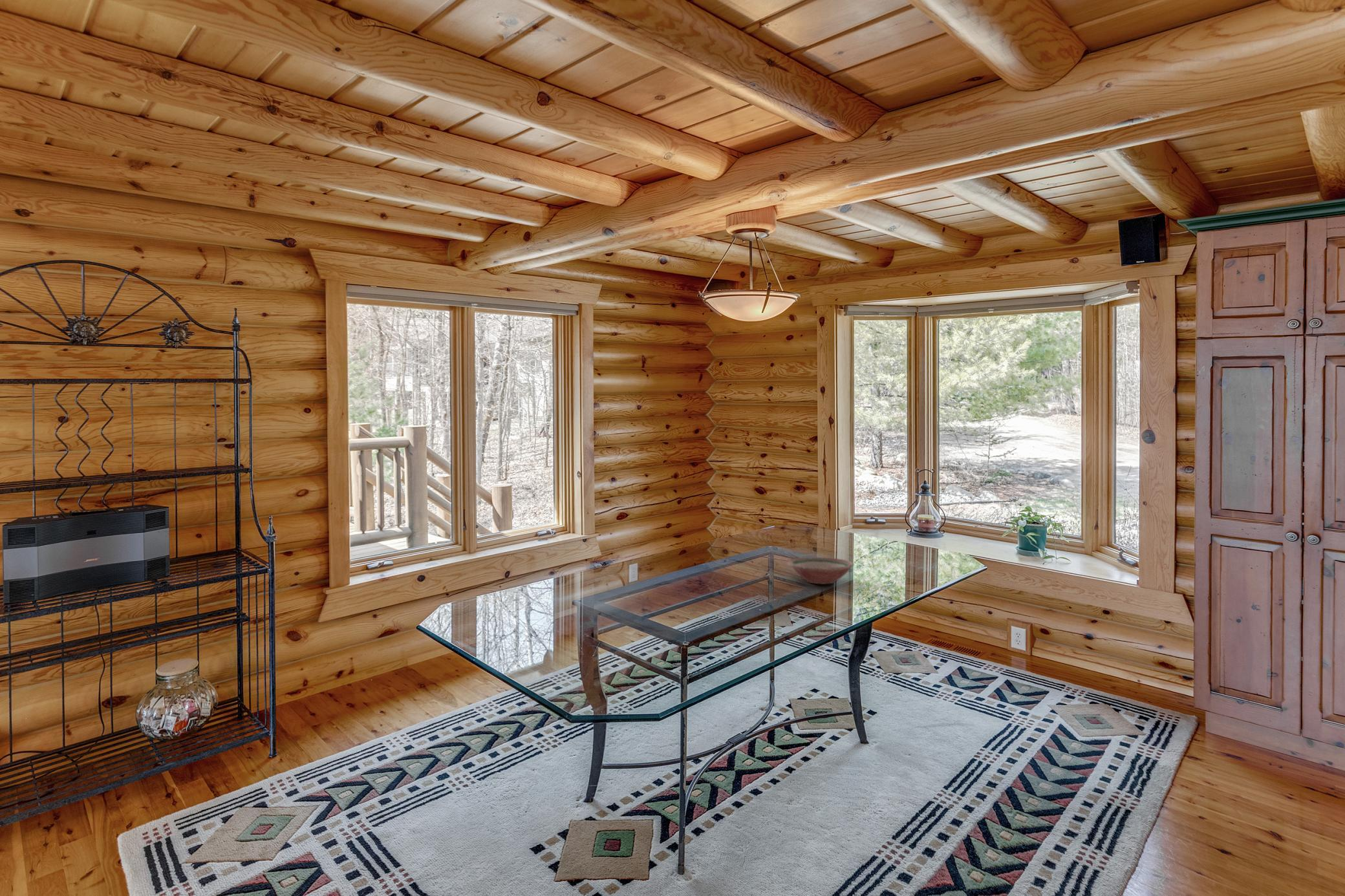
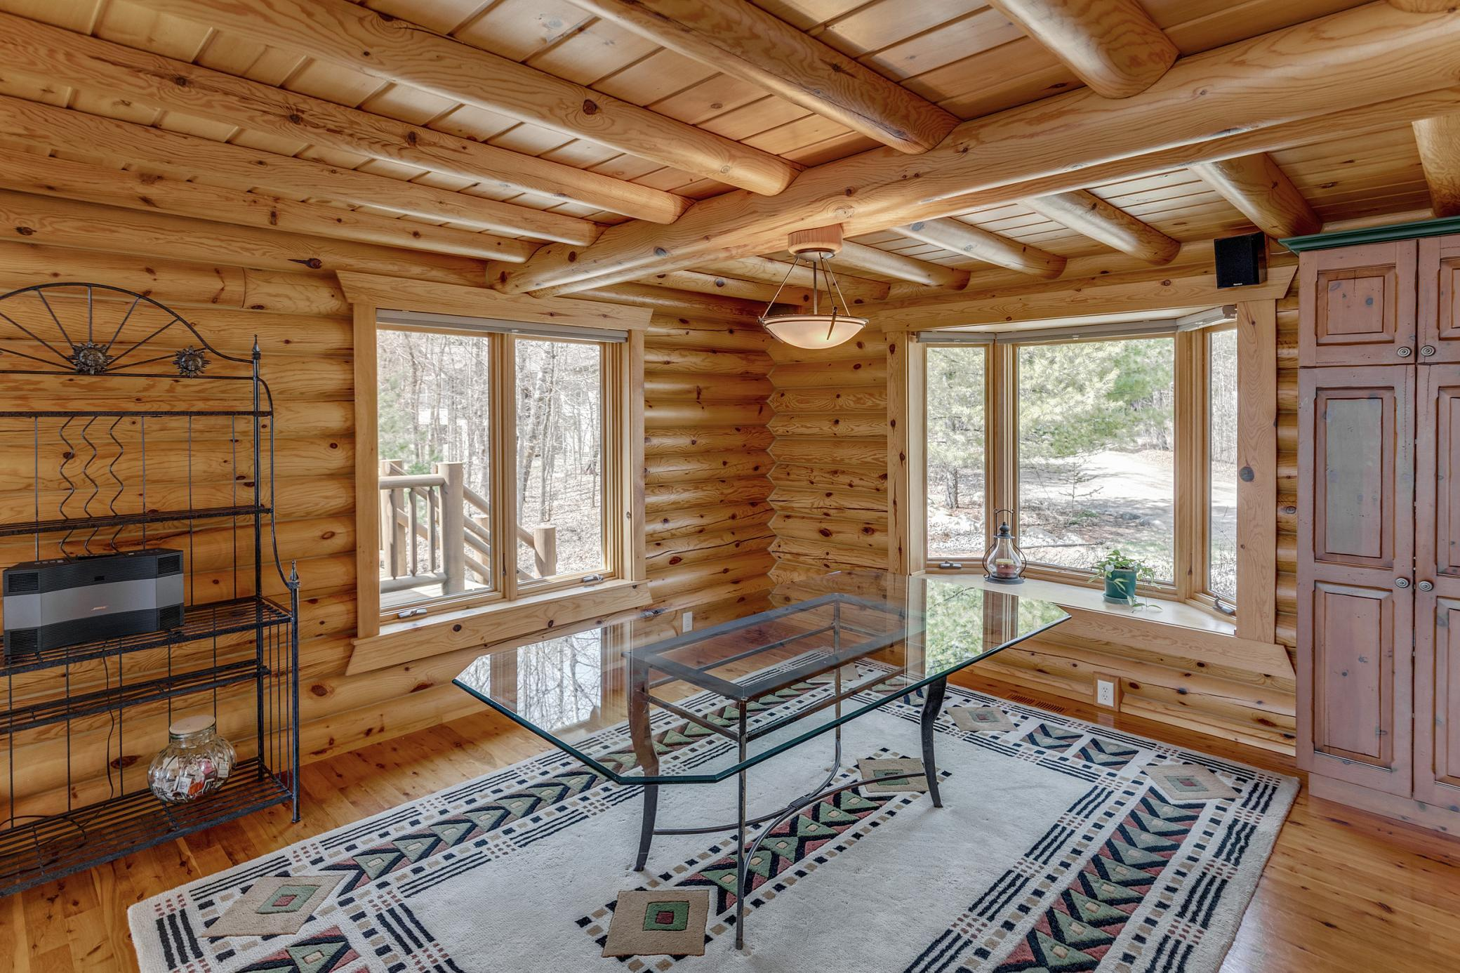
- bowl [788,557,855,585]
